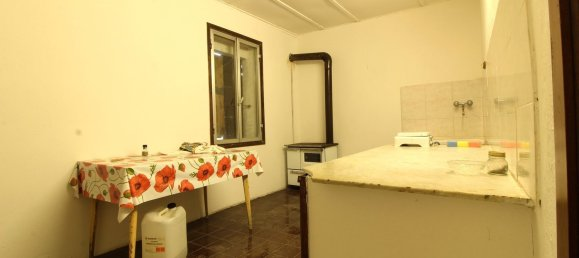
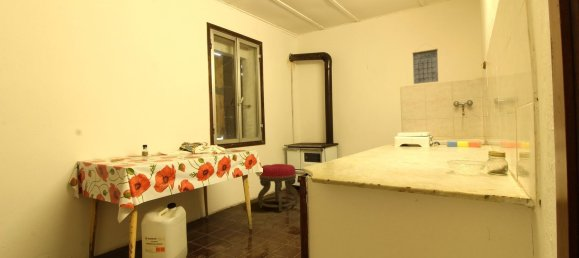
+ calendar [412,42,439,85]
+ stool [257,163,299,212]
